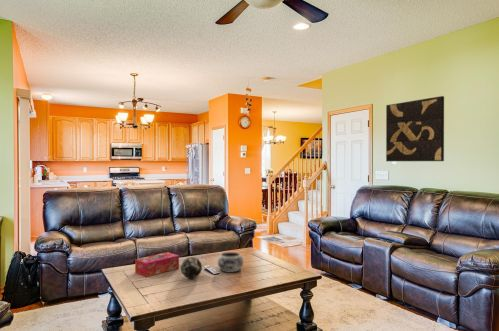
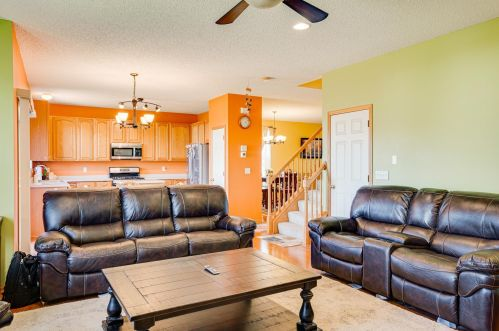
- decorative orb [180,256,203,280]
- wall art [385,95,445,162]
- decorative bowl [217,251,244,273]
- tissue box [134,251,180,278]
